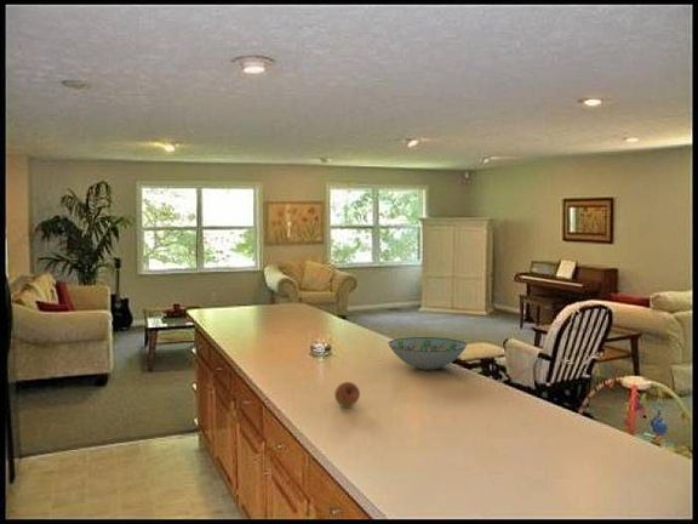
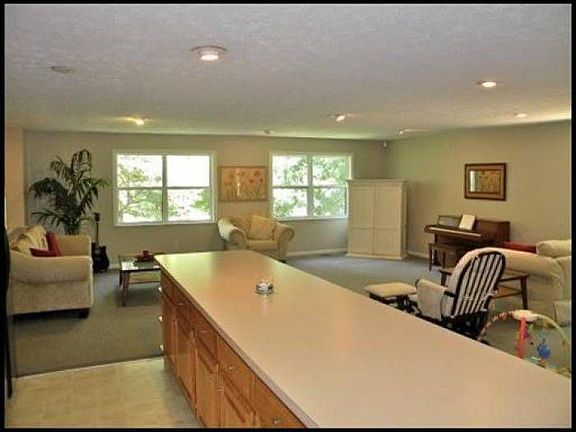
- fruit [333,381,361,408]
- decorative bowl [387,336,468,371]
